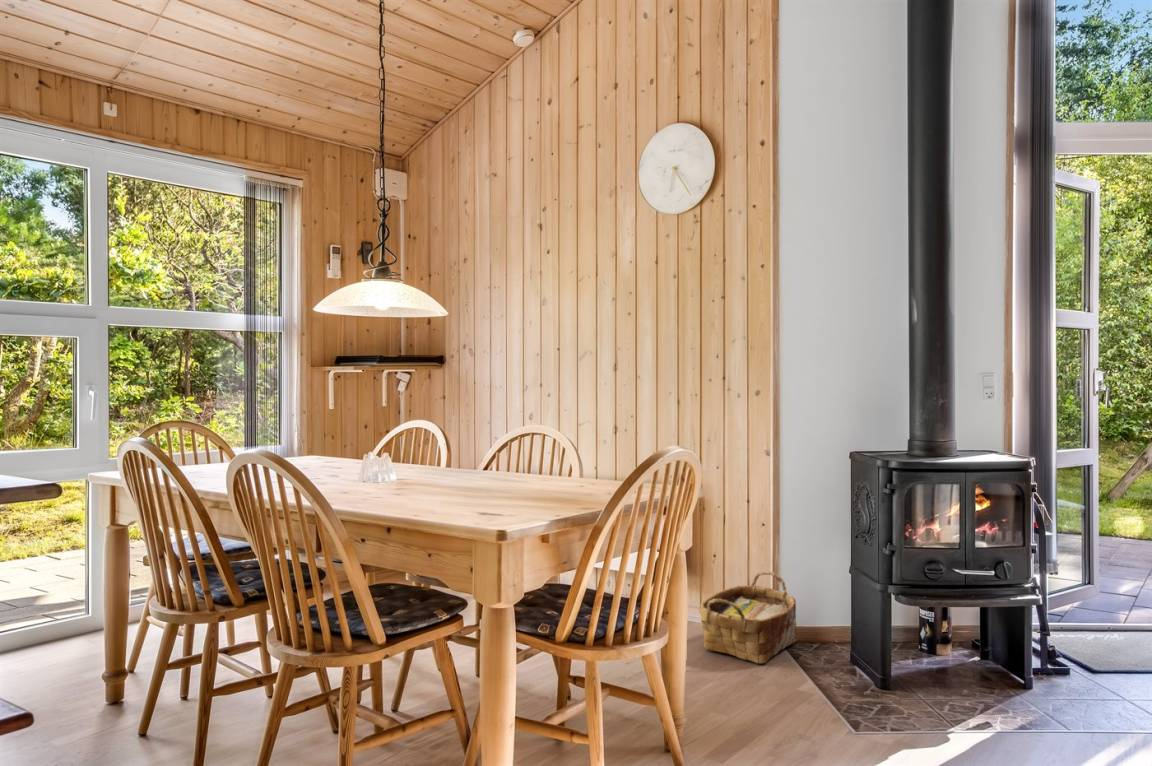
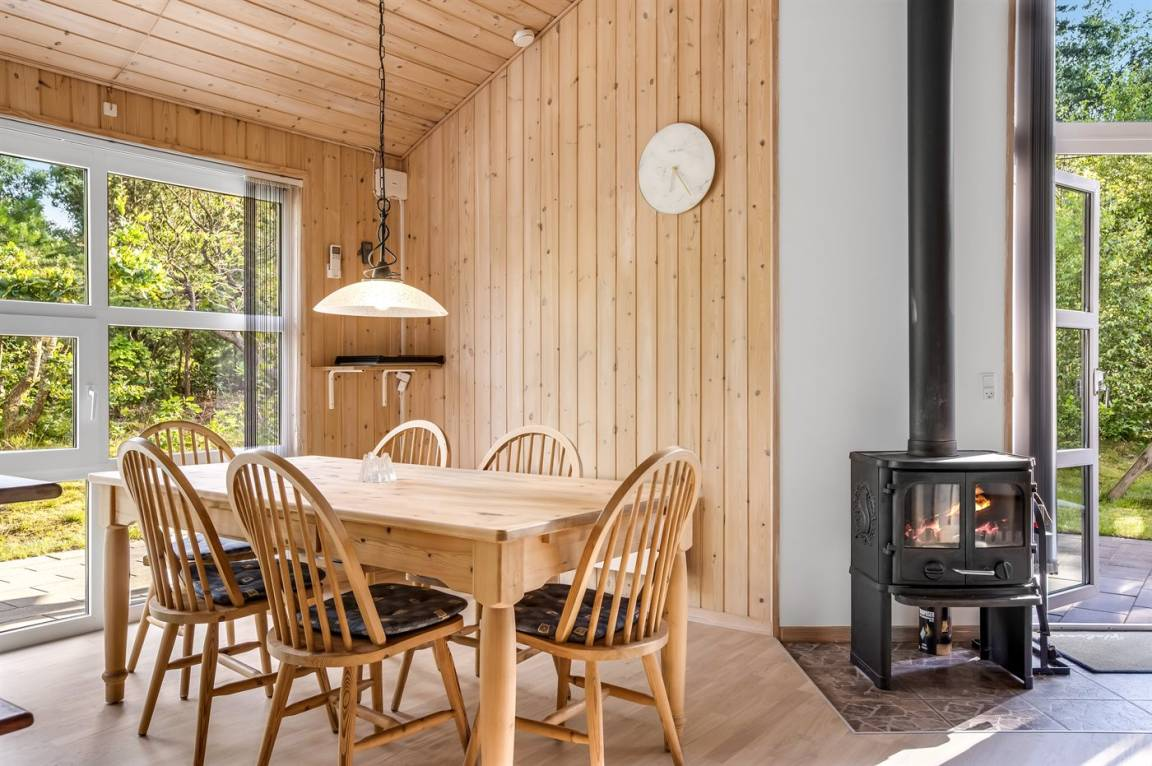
- woven basket [698,570,798,665]
